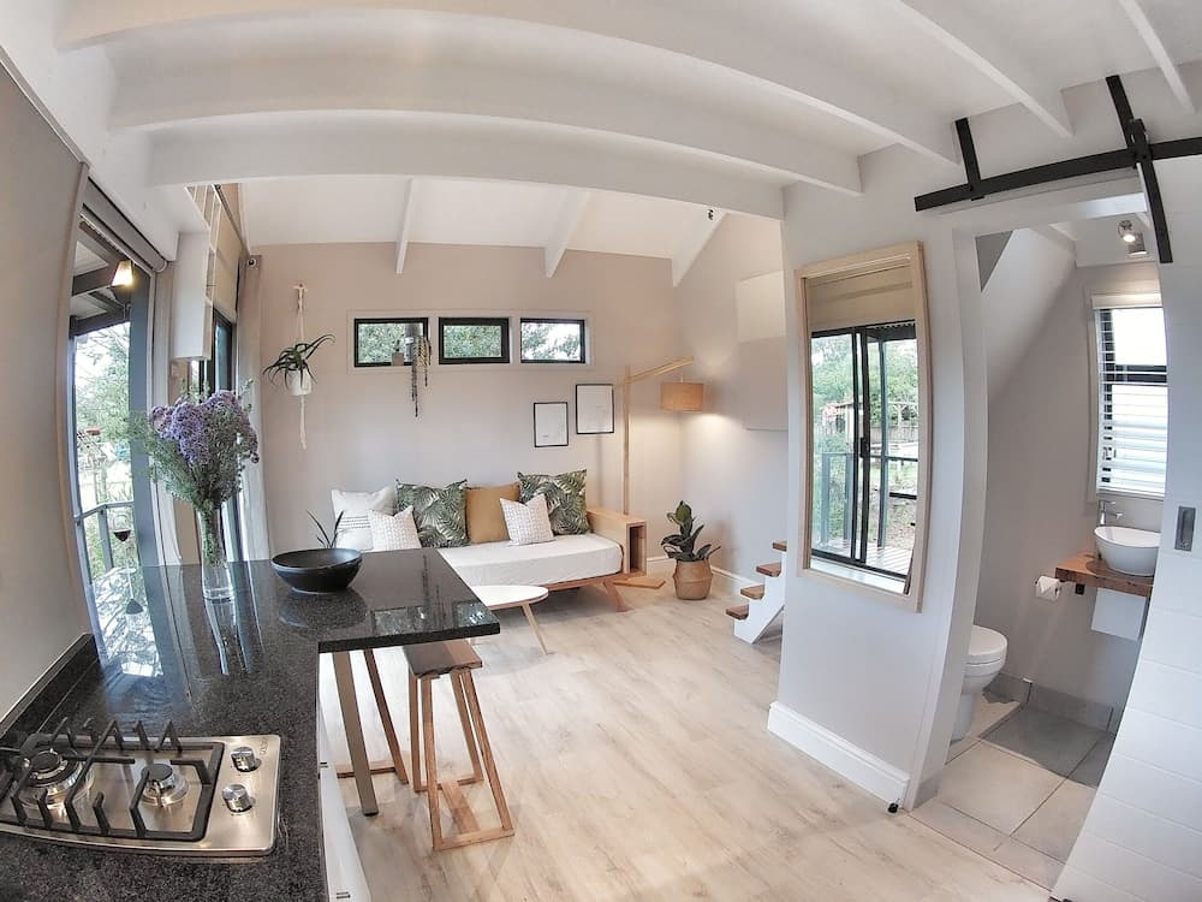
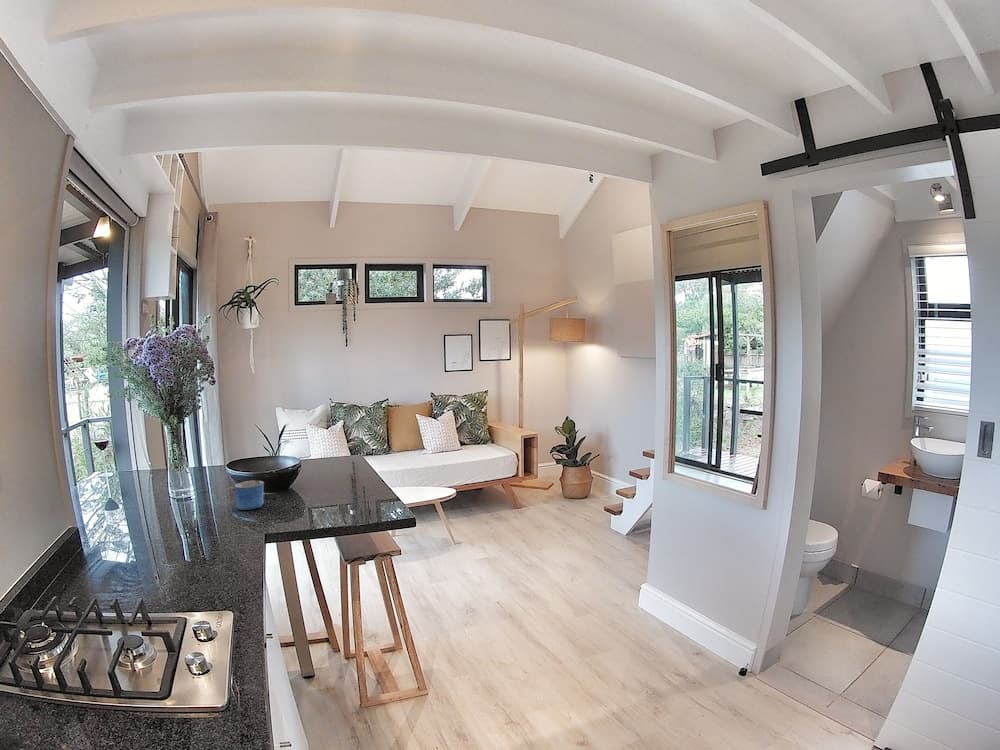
+ mug [225,480,265,511]
